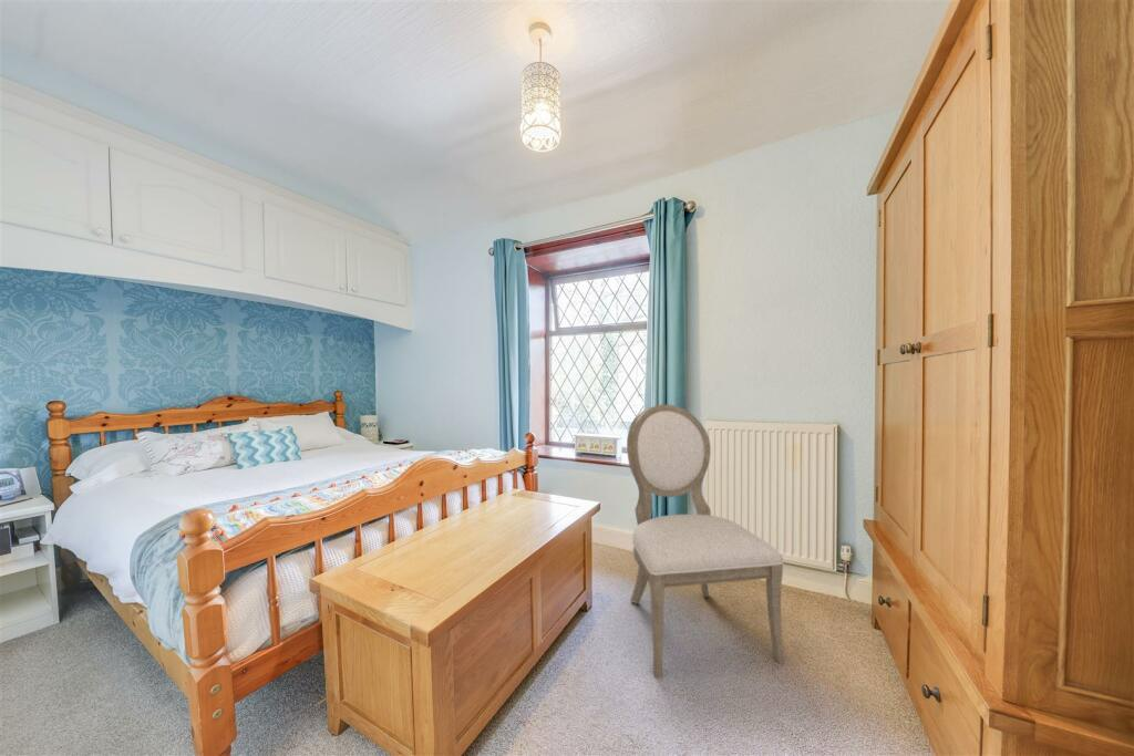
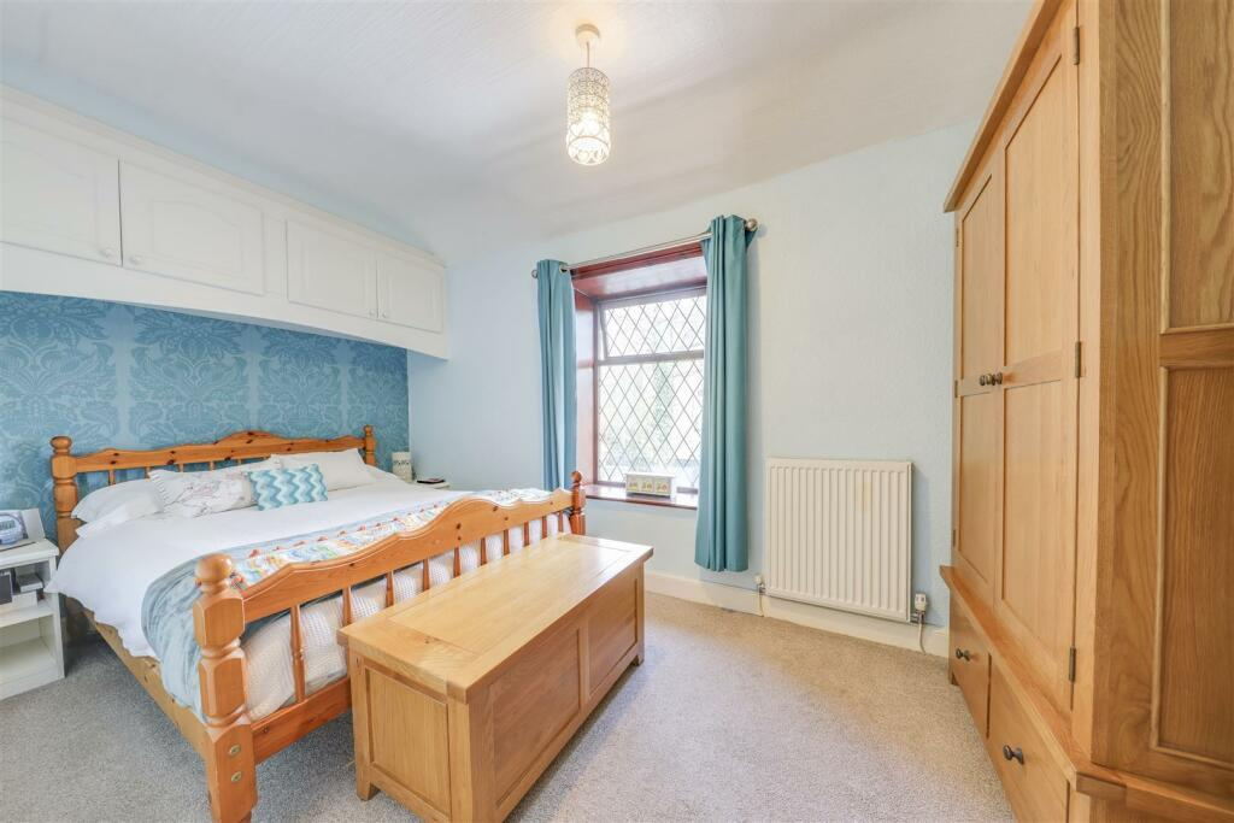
- chair [626,403,785,680]
